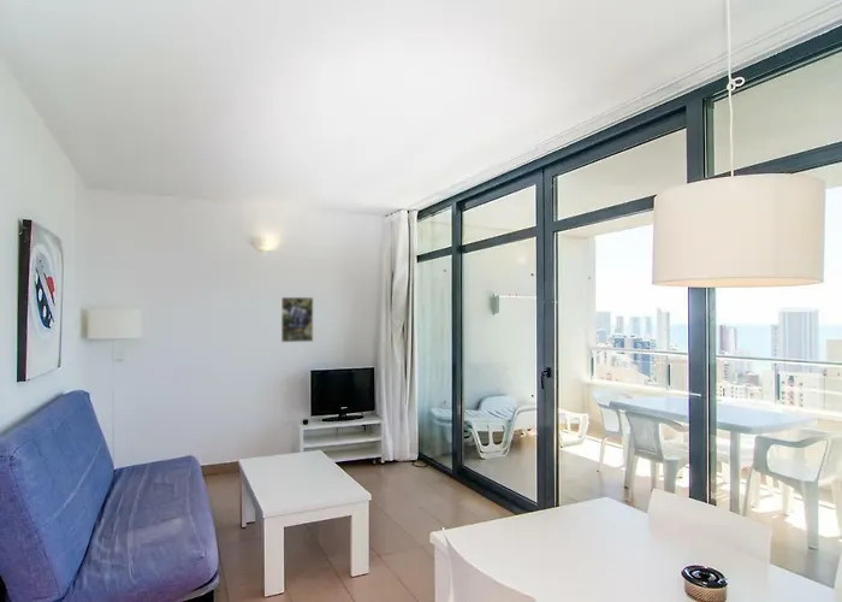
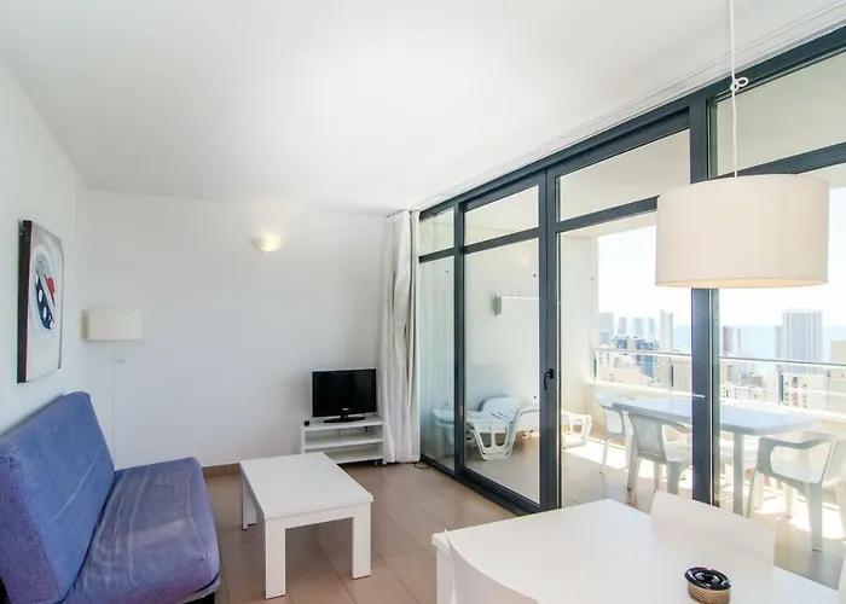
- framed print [280,296,314,343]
